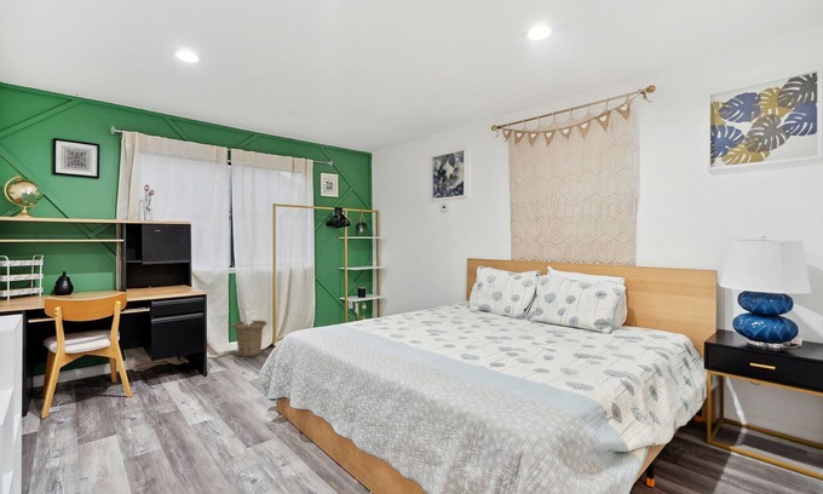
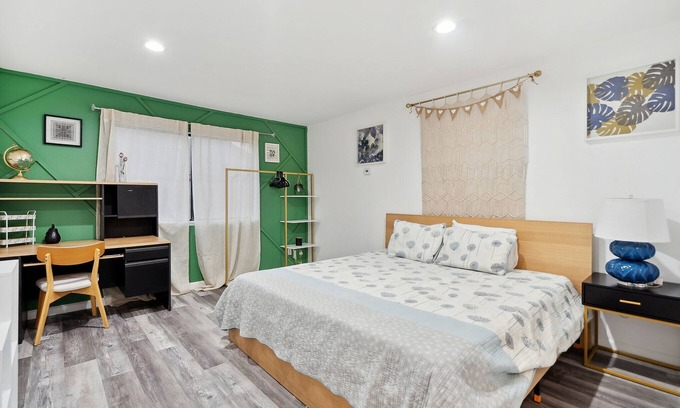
- basket [230,320,269,358]
